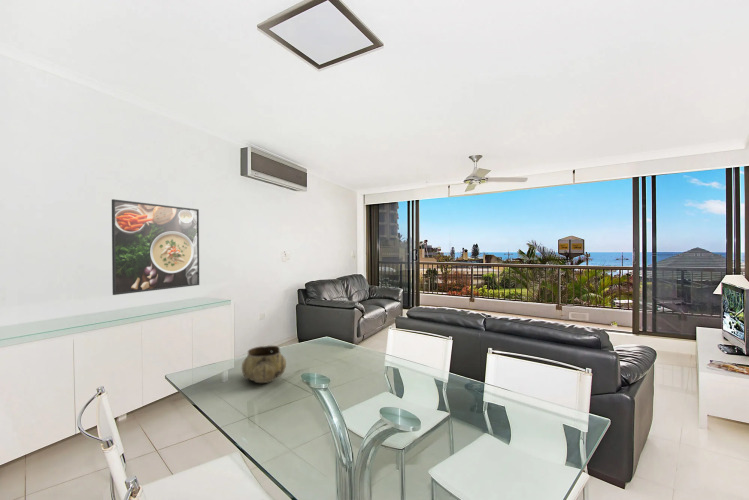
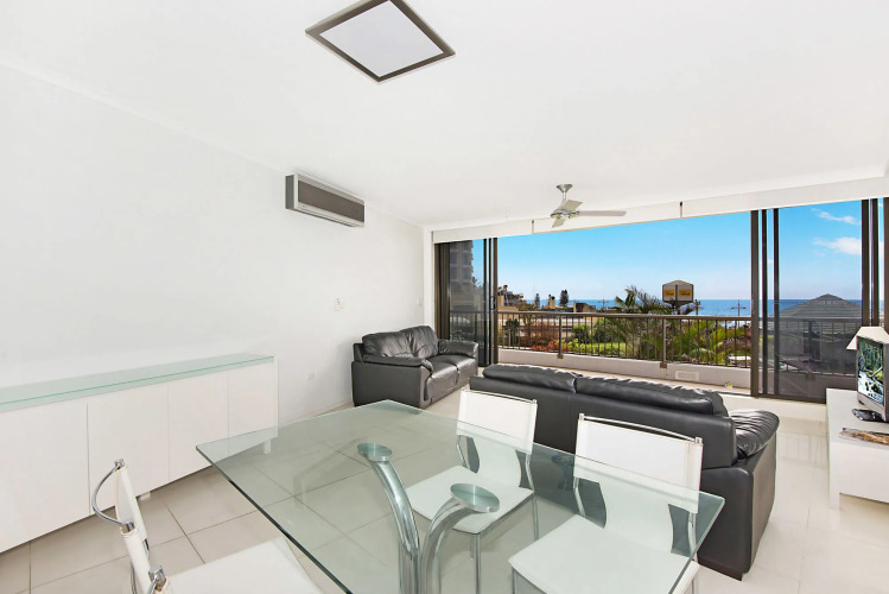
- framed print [111,198,200,296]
- decorative bowl [241,345,287,384]
